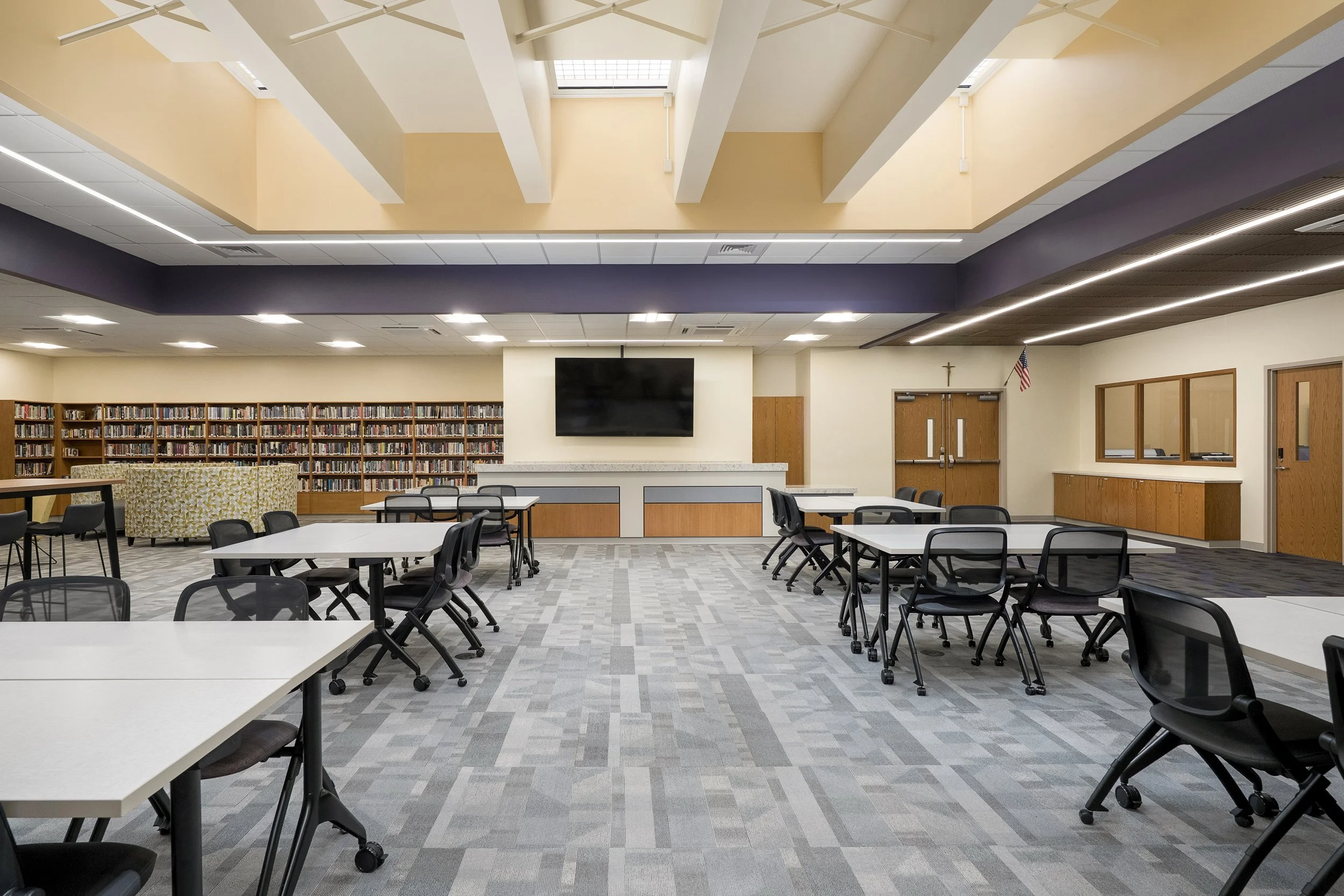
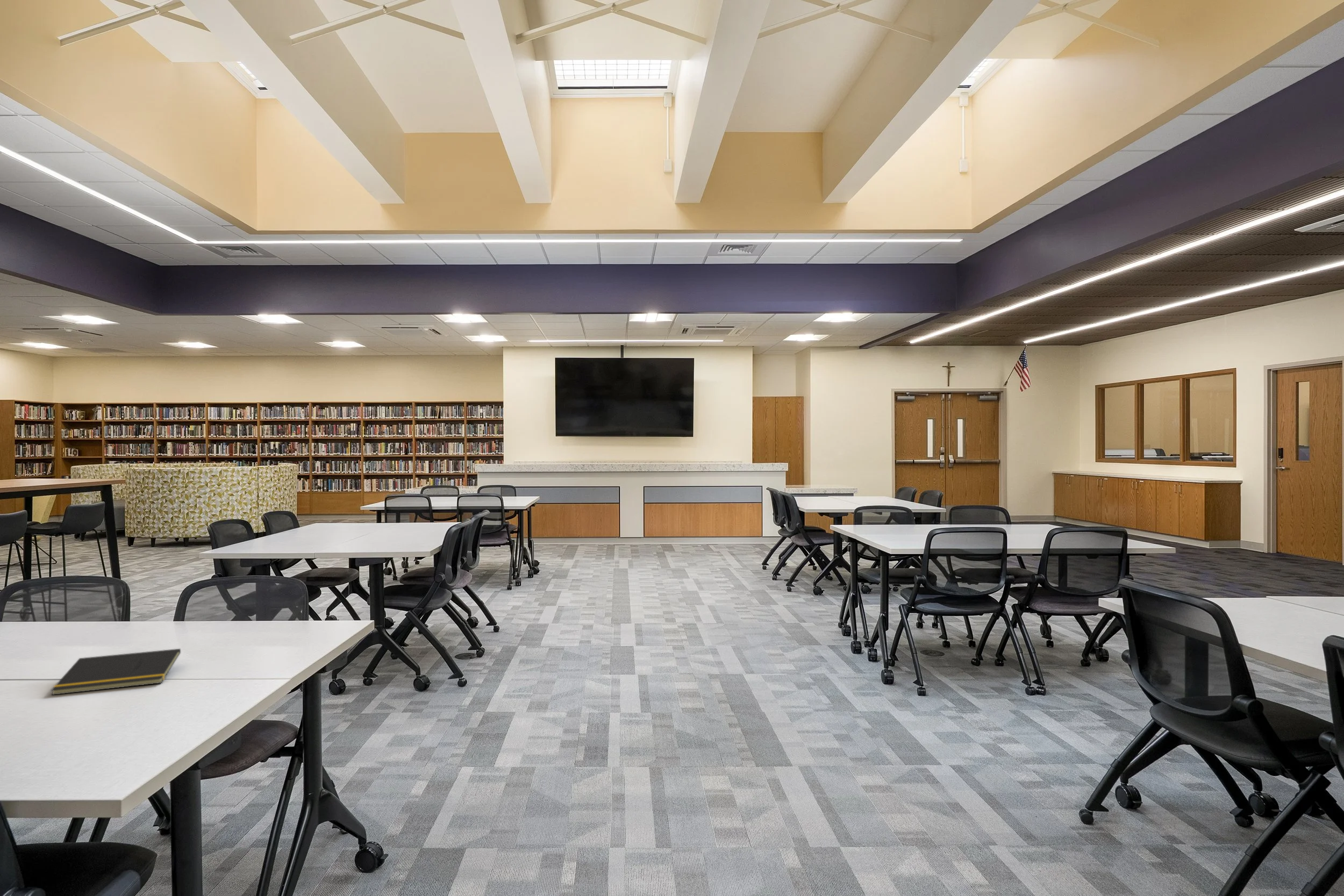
+ notepad [51,648,181,696]
